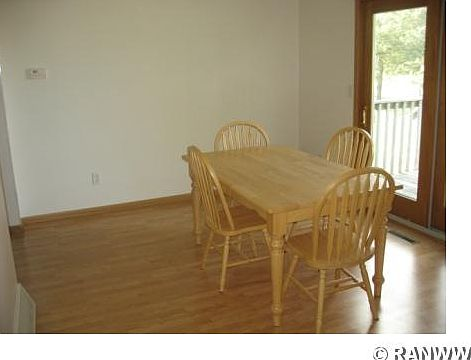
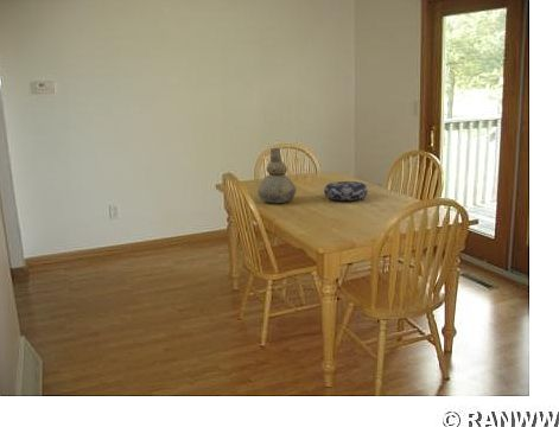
+ decorative bowl [323,180,369,202]
+ vase [256,147,297,204]
